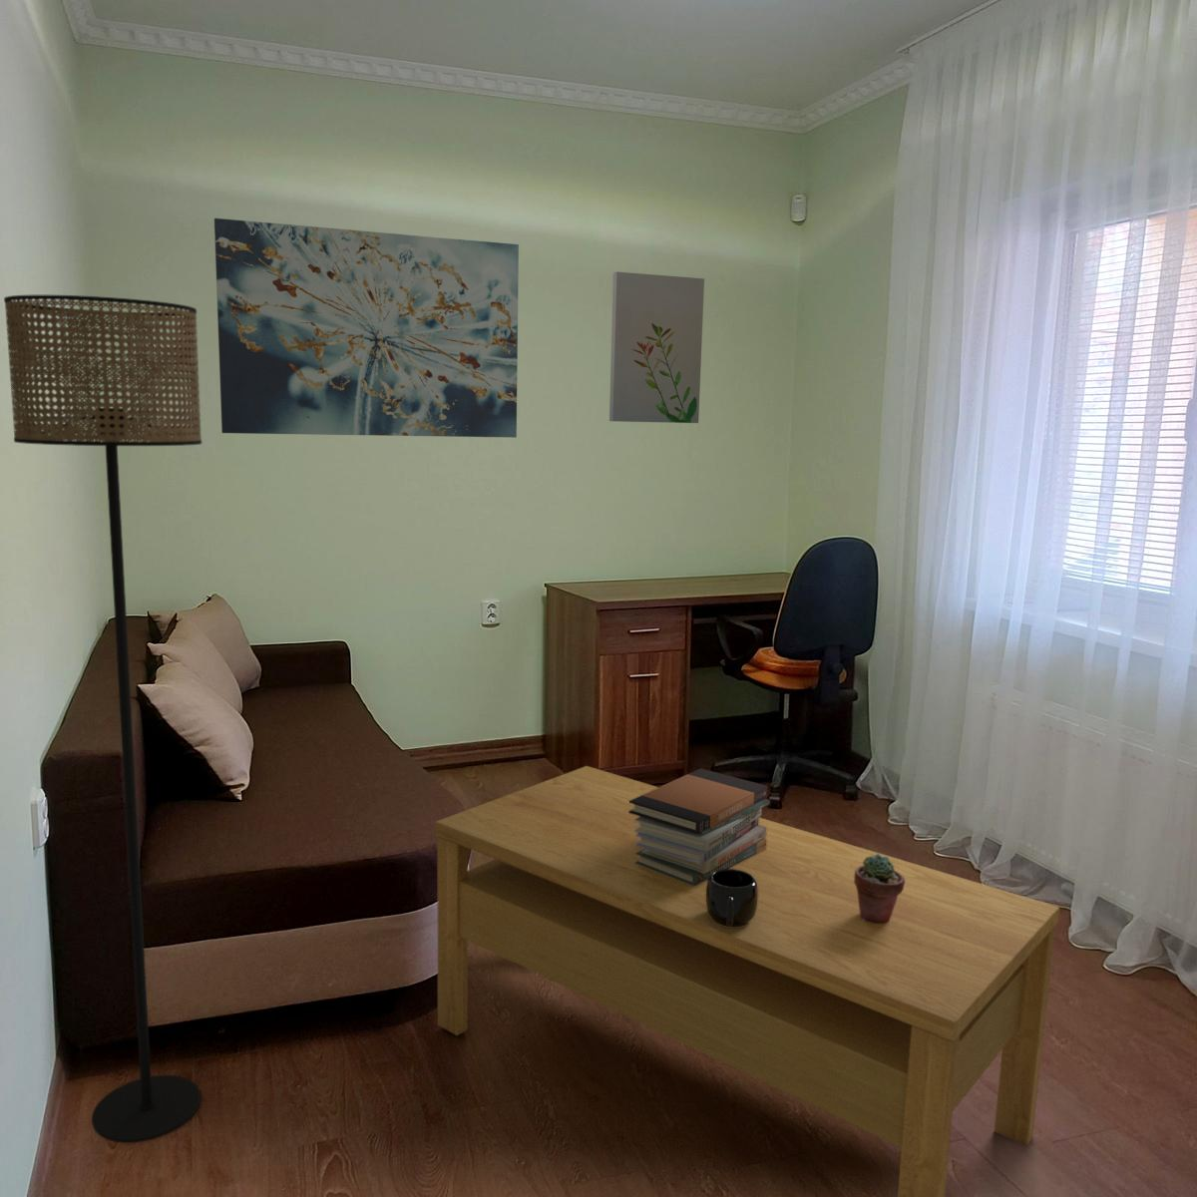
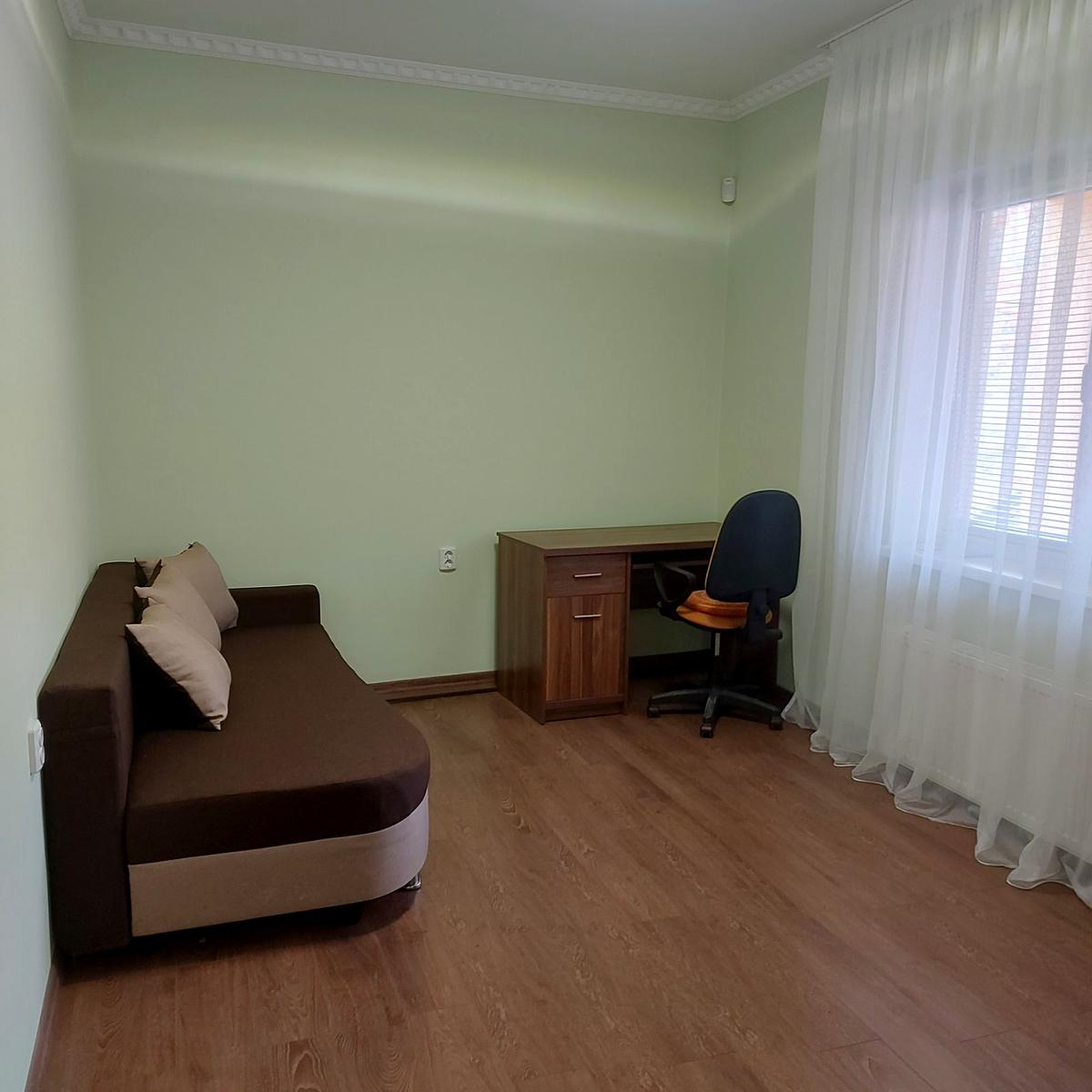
- floor lamp [3,294,203,1144]
- wall art [608,271,705,424]
- coffee table [435,765,1060,1197]
- potted succulent [854,854,904,924]
- mug [705,869,759,926]
- book stack [628,768,771,887]
- wall art [214,217,520,438]
